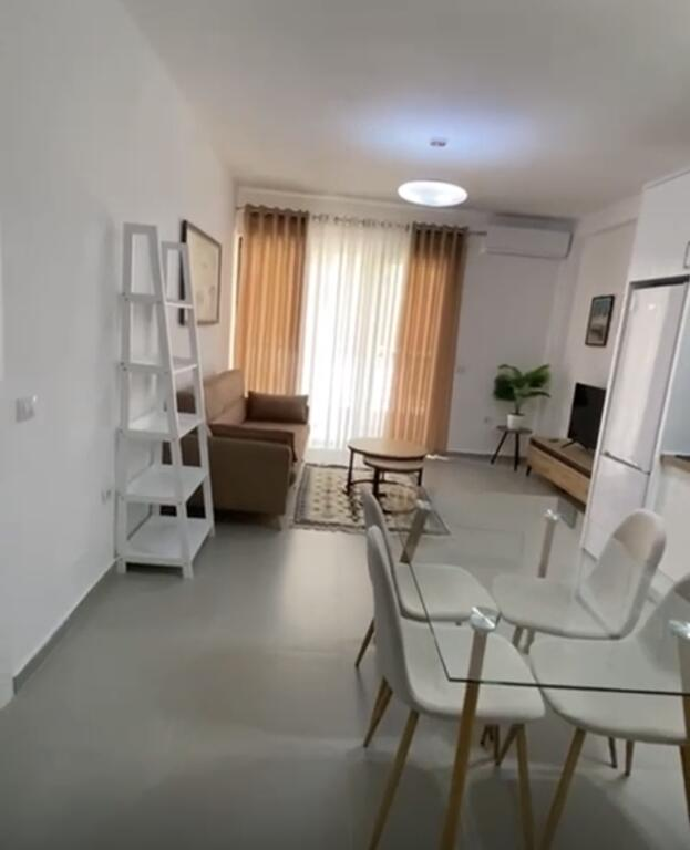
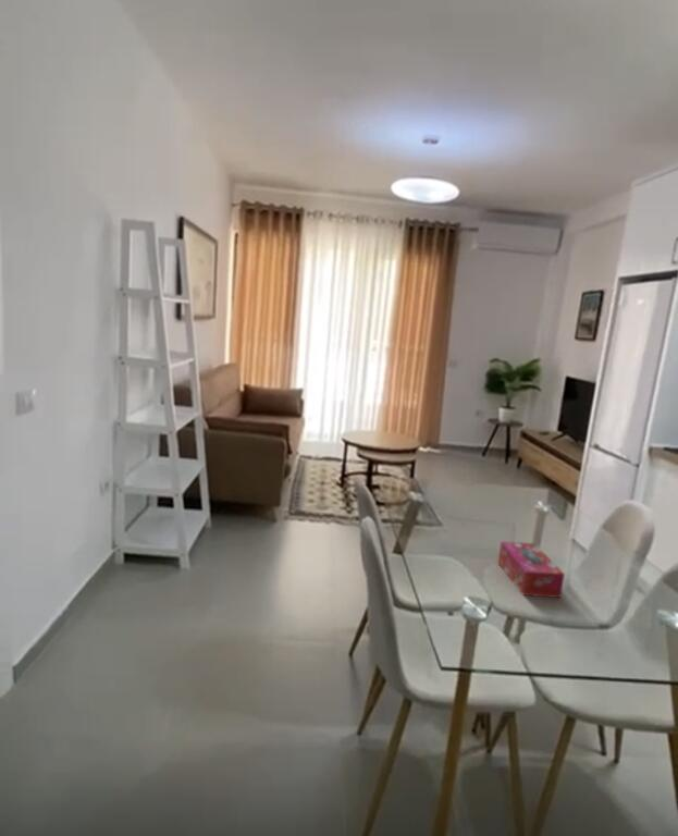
+ tissue box [497,540,566,599]
